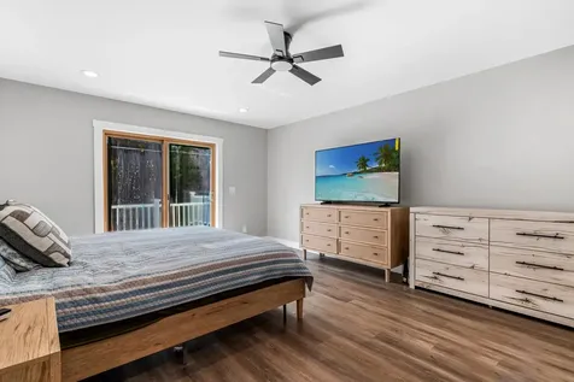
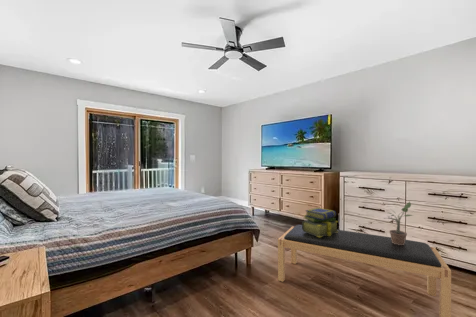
+ potted plant [383,200,414,245]
+ bench [277,224,452,317]
+ stack of books [301,207,339,237]
